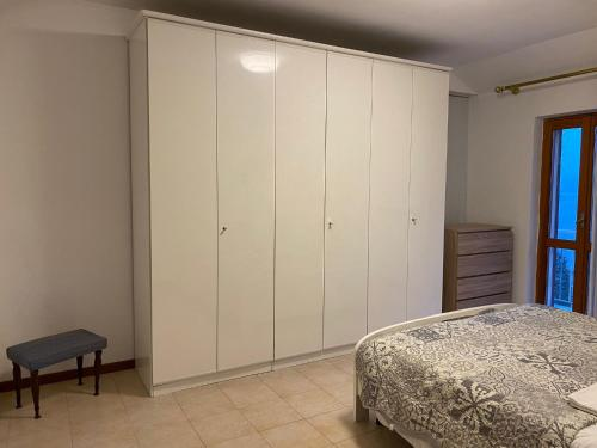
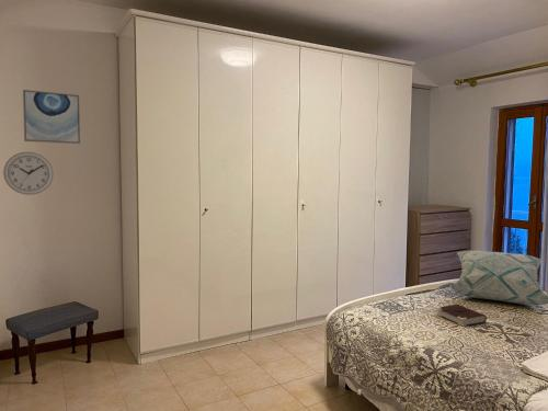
+ decorative pillow [448,250,548,306]
+ wall clock [2,151,54,196]
+ wall art [22,89,81,145]
+ book [435,304,488,328]
